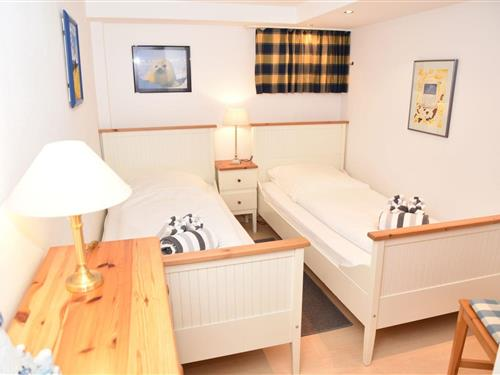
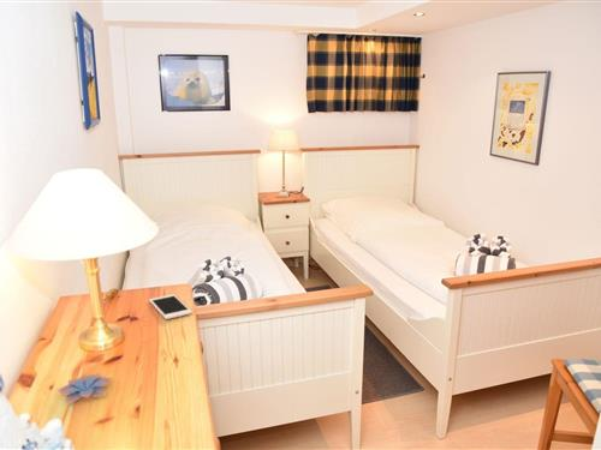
+ flower [56,373,113,406]
+ cell phone [148,294,194,320]
